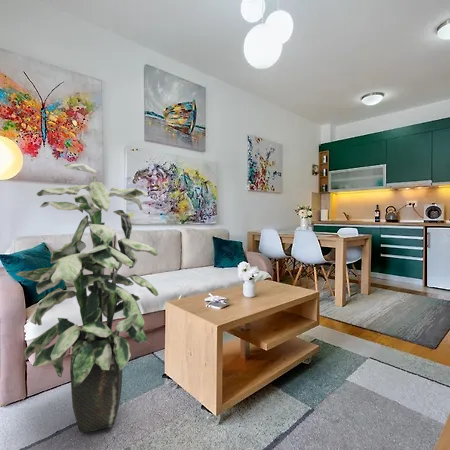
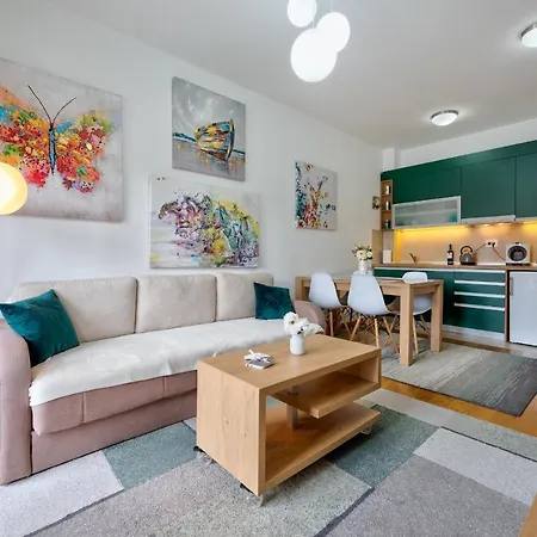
- indoor plant [15,163,160,433]
